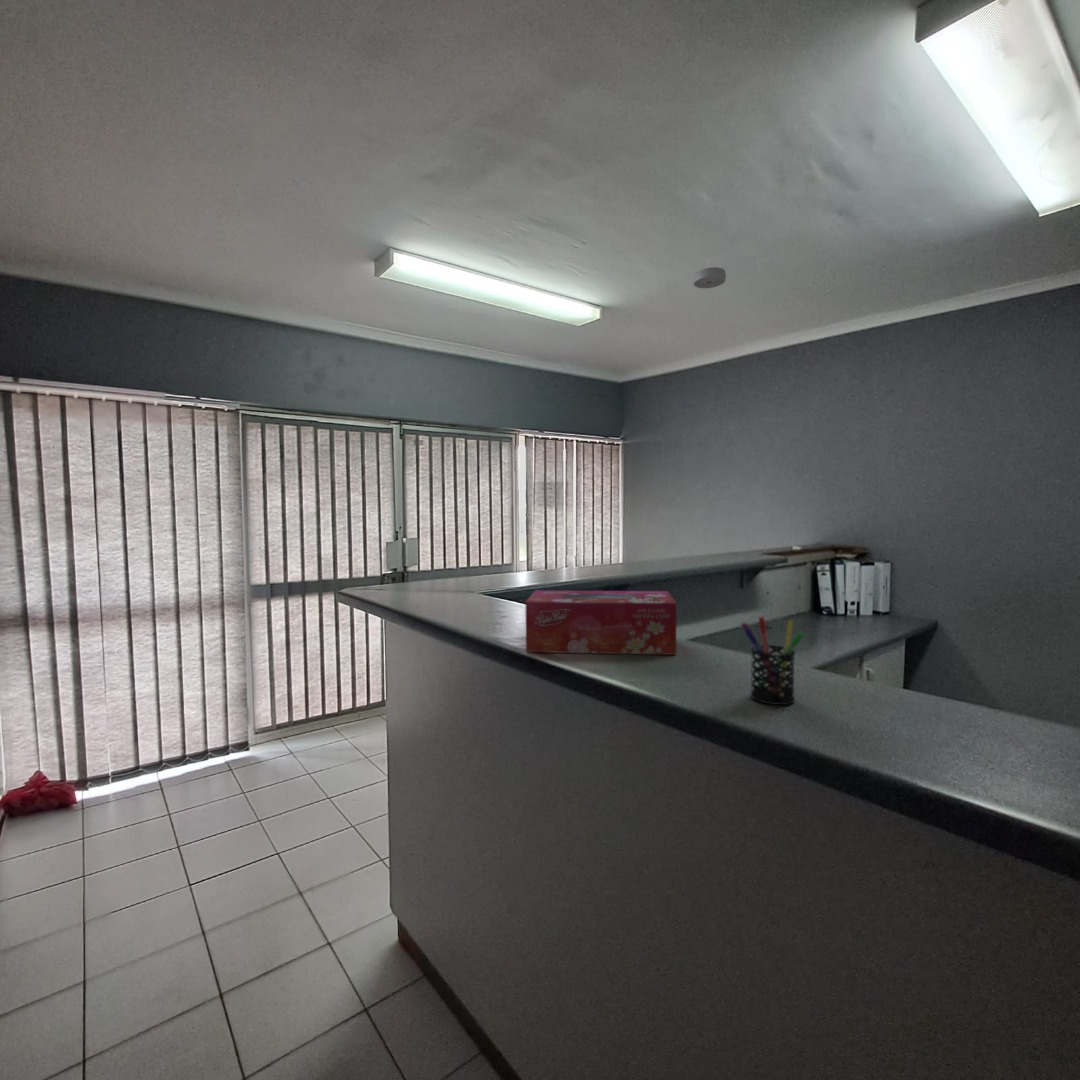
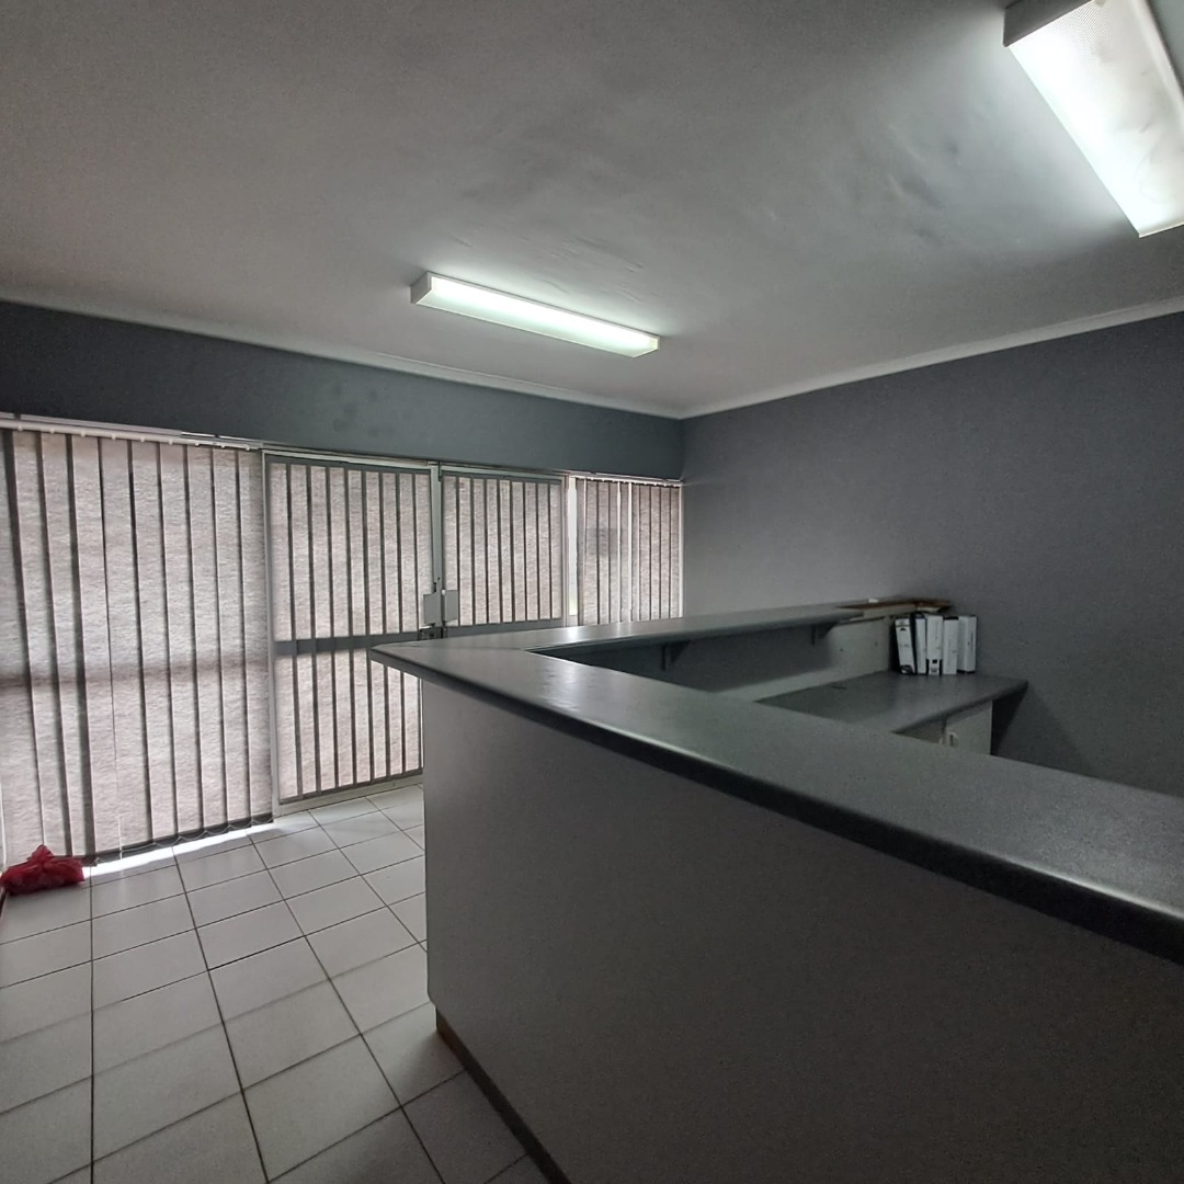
- tissue box [525,590,677,656]
- pen holder [740,616,805,706]
- smoke detector [692,266,727,289]
